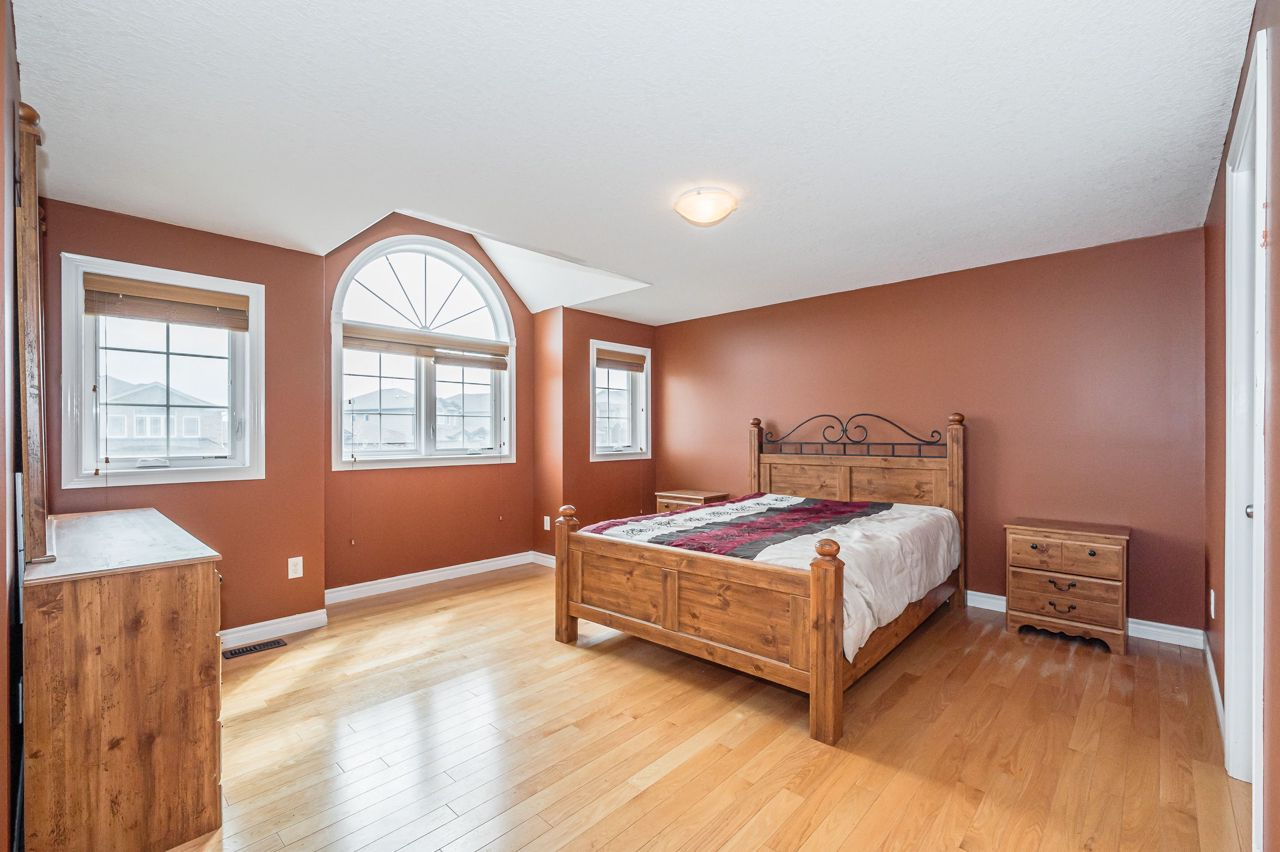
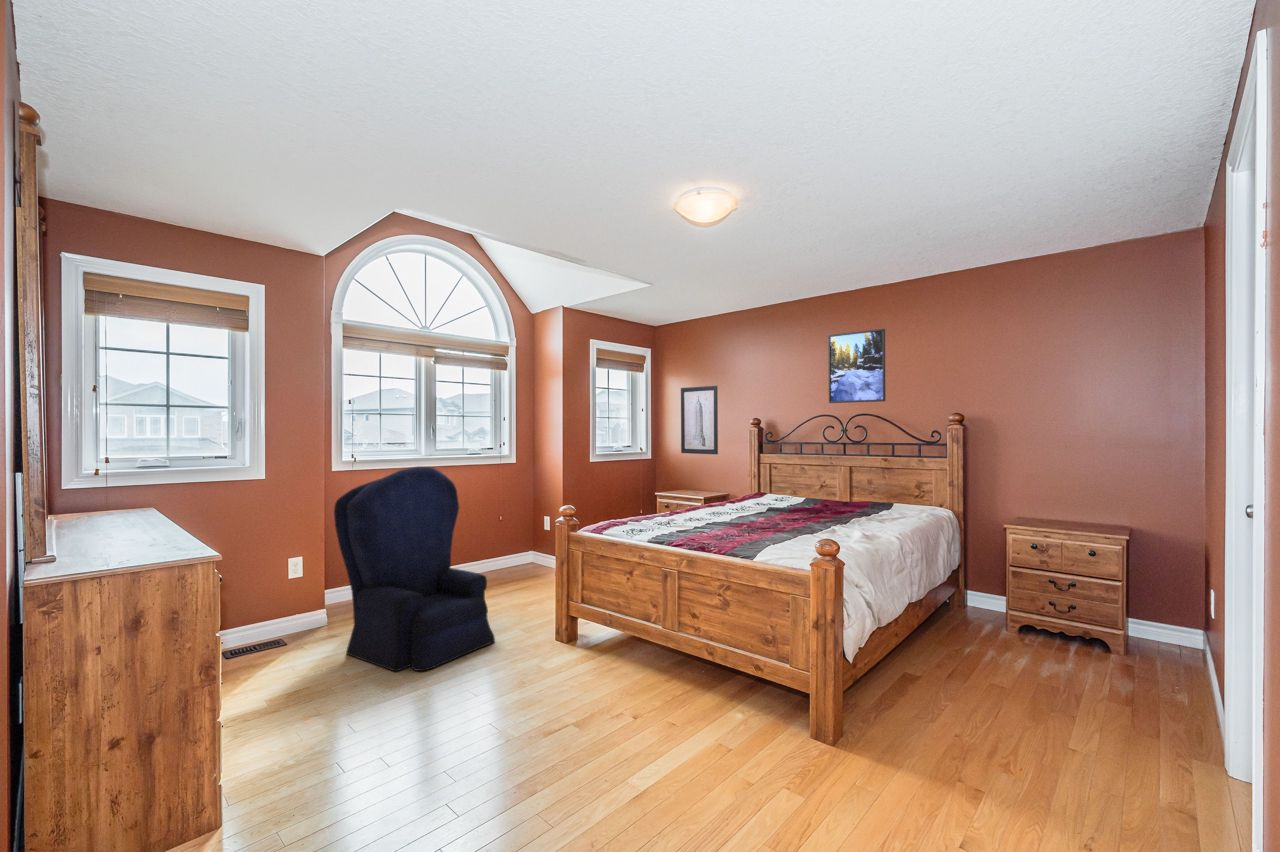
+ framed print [827,328,887,404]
+ wall art [680,385,719,455]
+ armchair [333,466,496,672]
